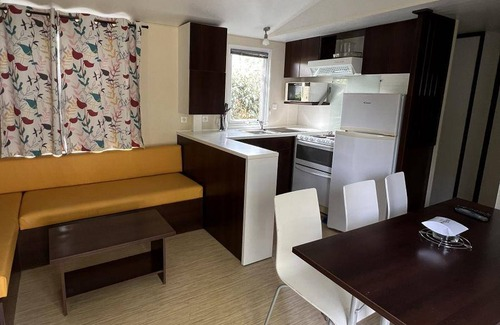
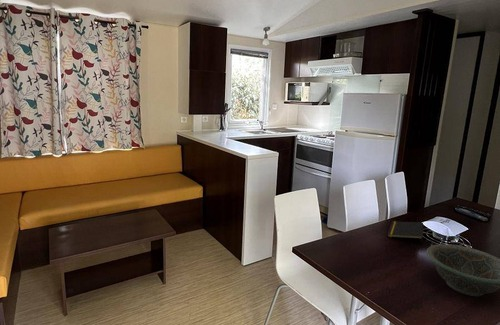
+ notepad [387,220,425,240]
+ decorative bowl [426,243,500,297]
